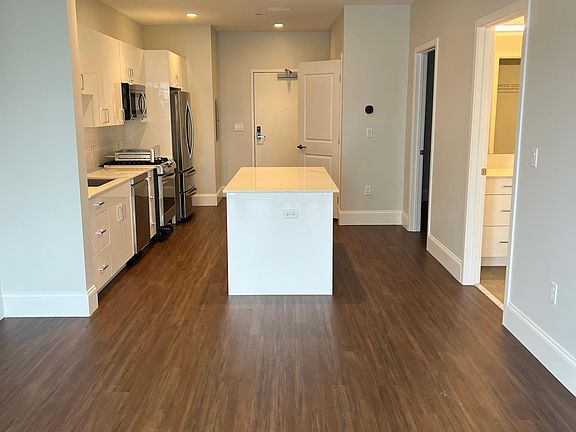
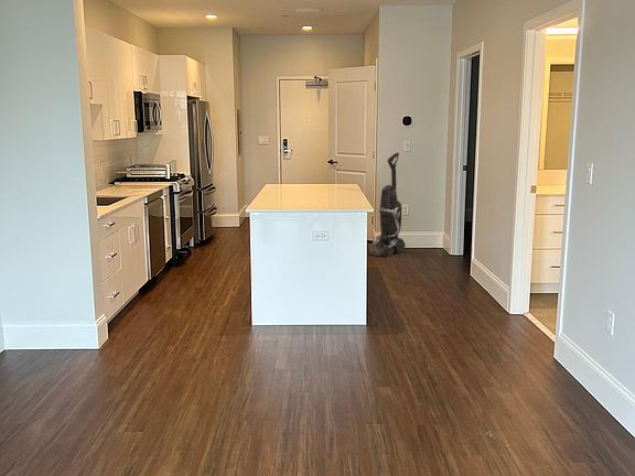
+ vacuum cleaner [367,152,406,258]
